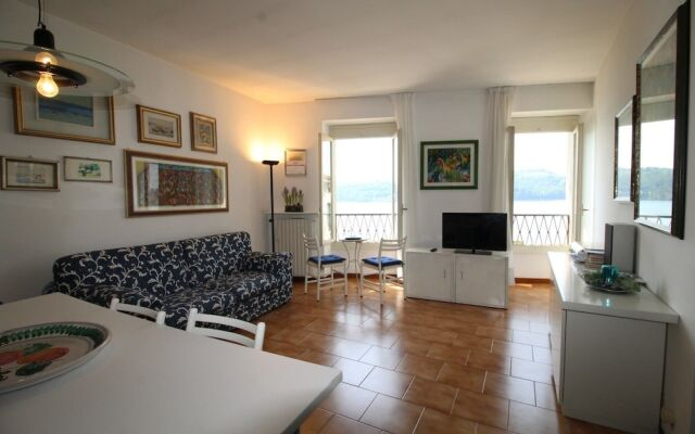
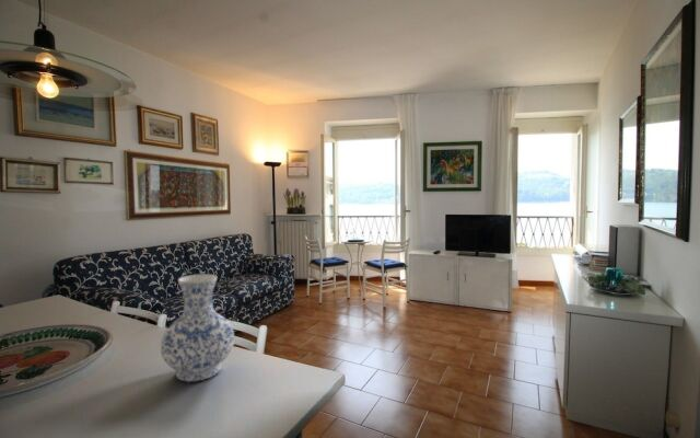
+ vase [160,274,235,383]
